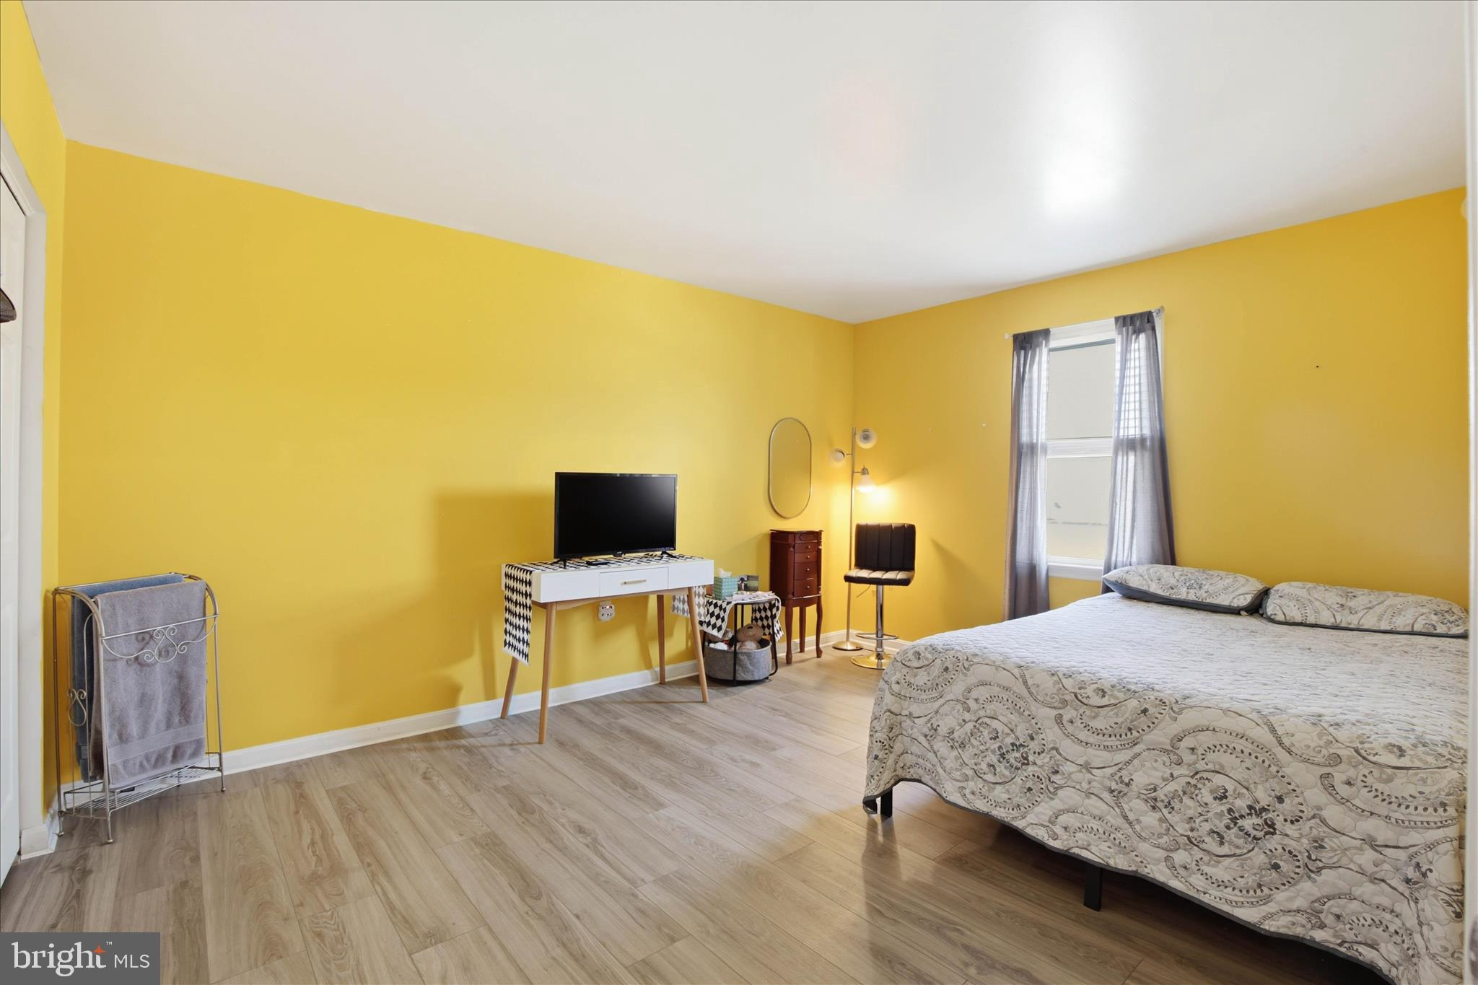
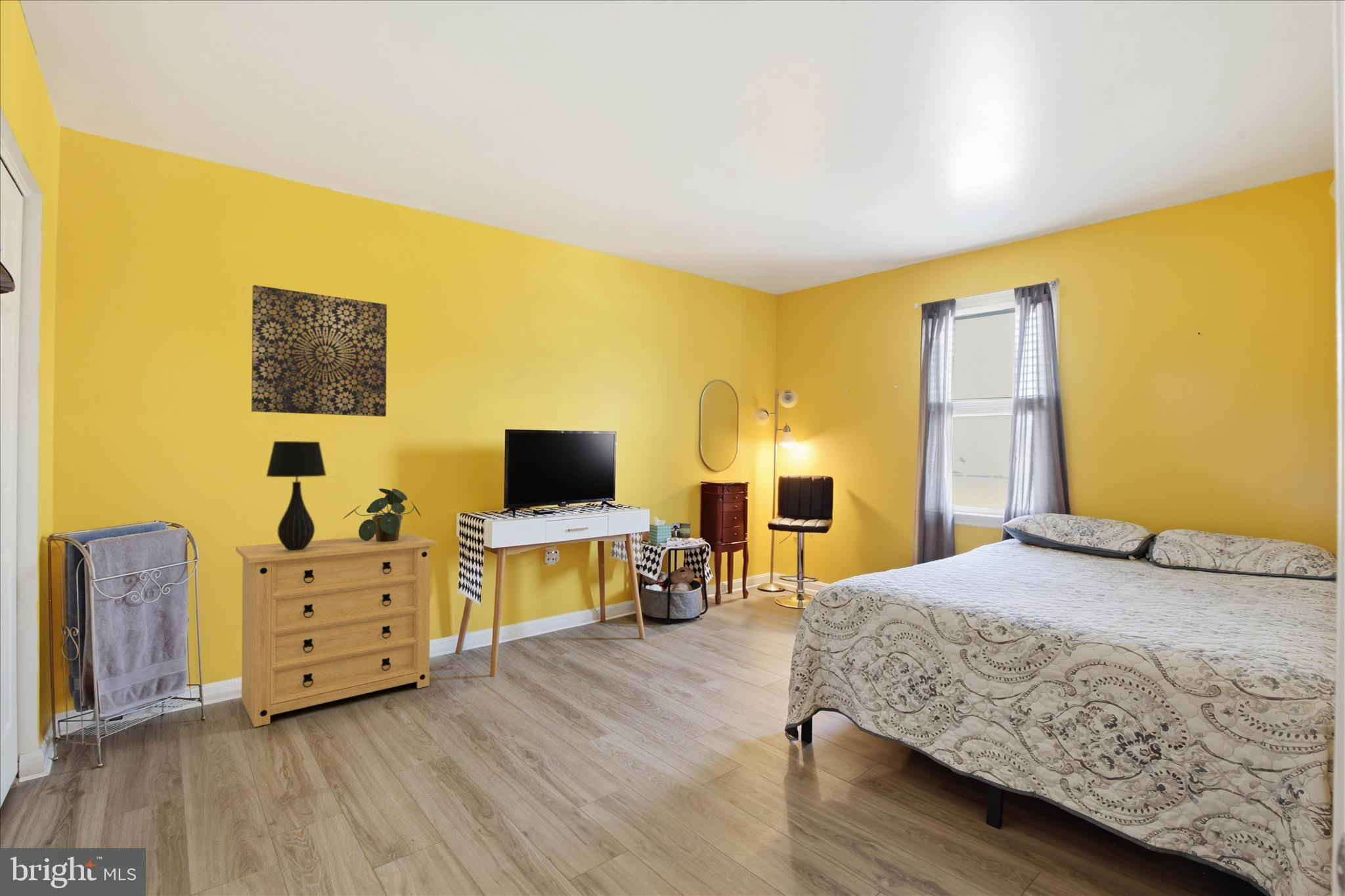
+ table lamp [265,440,327,551]
+ wall art [251,284,387,417]
+ dresser [235,532,437,728]
+ potted plant [342,488,422,542]
